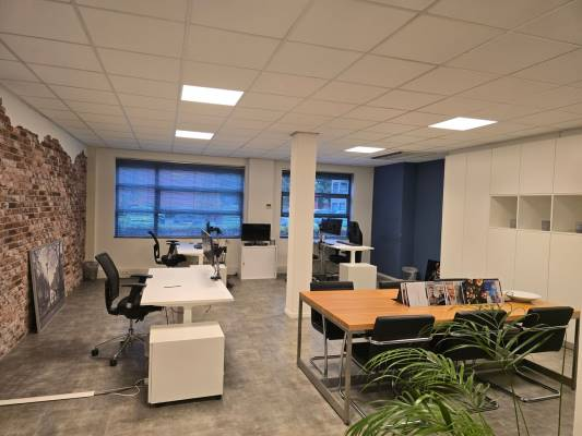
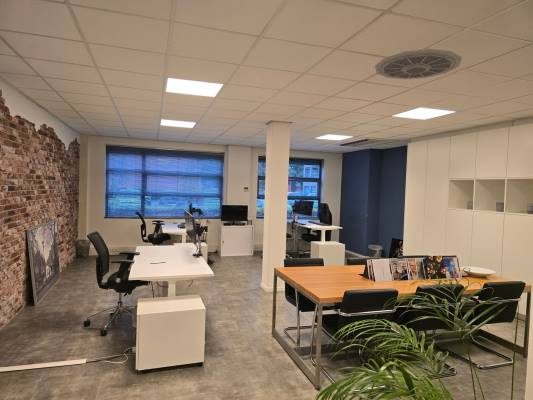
+ ceiling vent [374,48,463,80]
